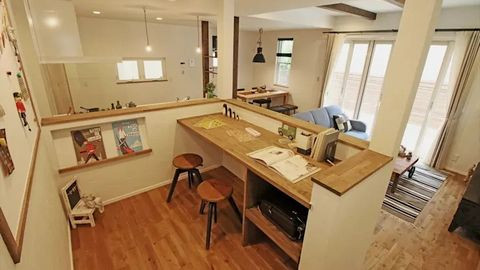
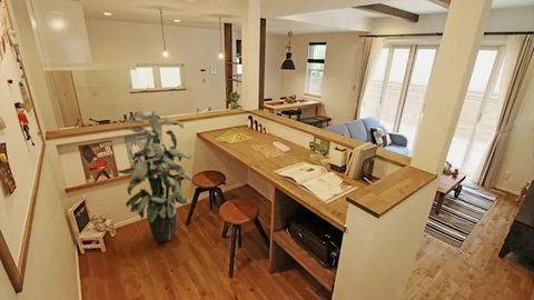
+ indoor plant [116,110,192,243]
